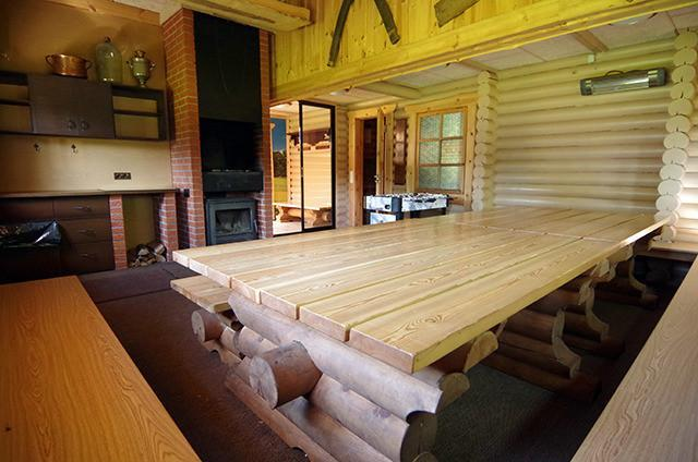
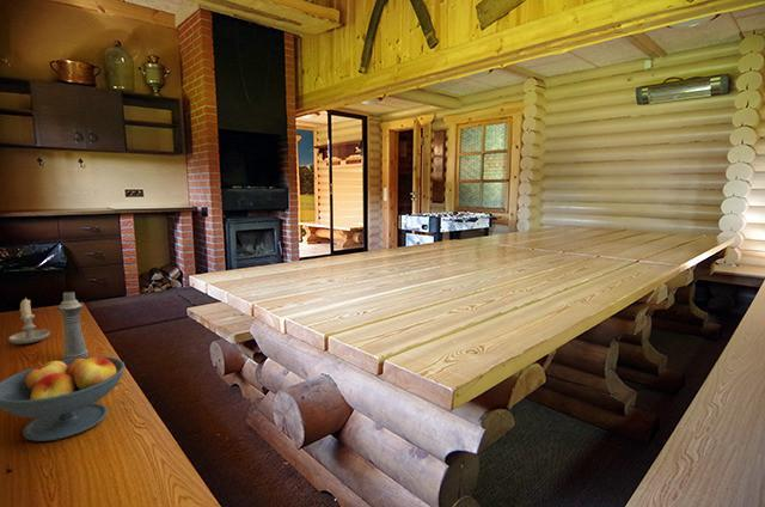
+ bottle [56,291,90,360]
+ candle [7,298,51,346]
+ fruit bowl [0,353,126,442]
